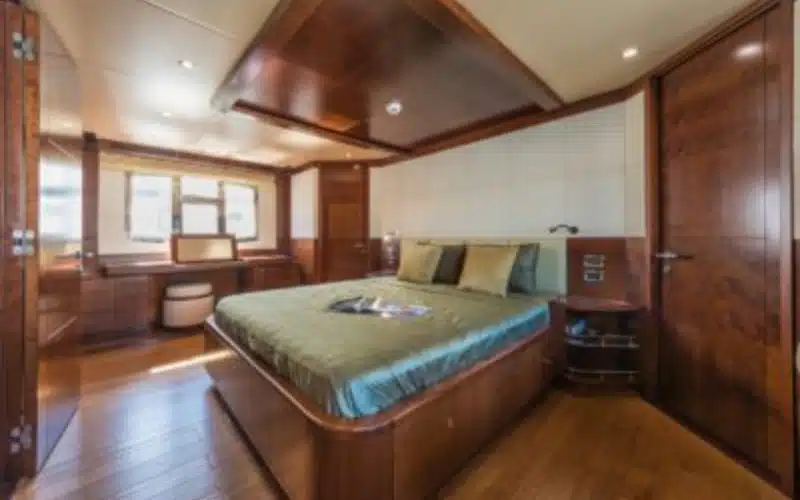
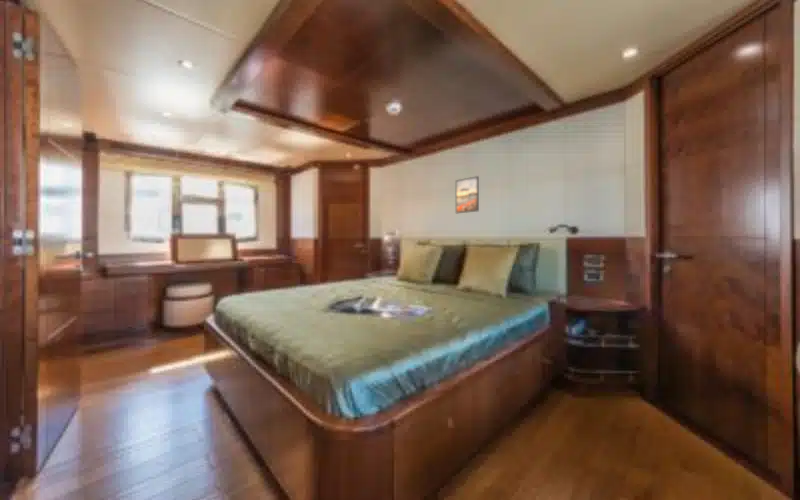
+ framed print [455,175,480,214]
